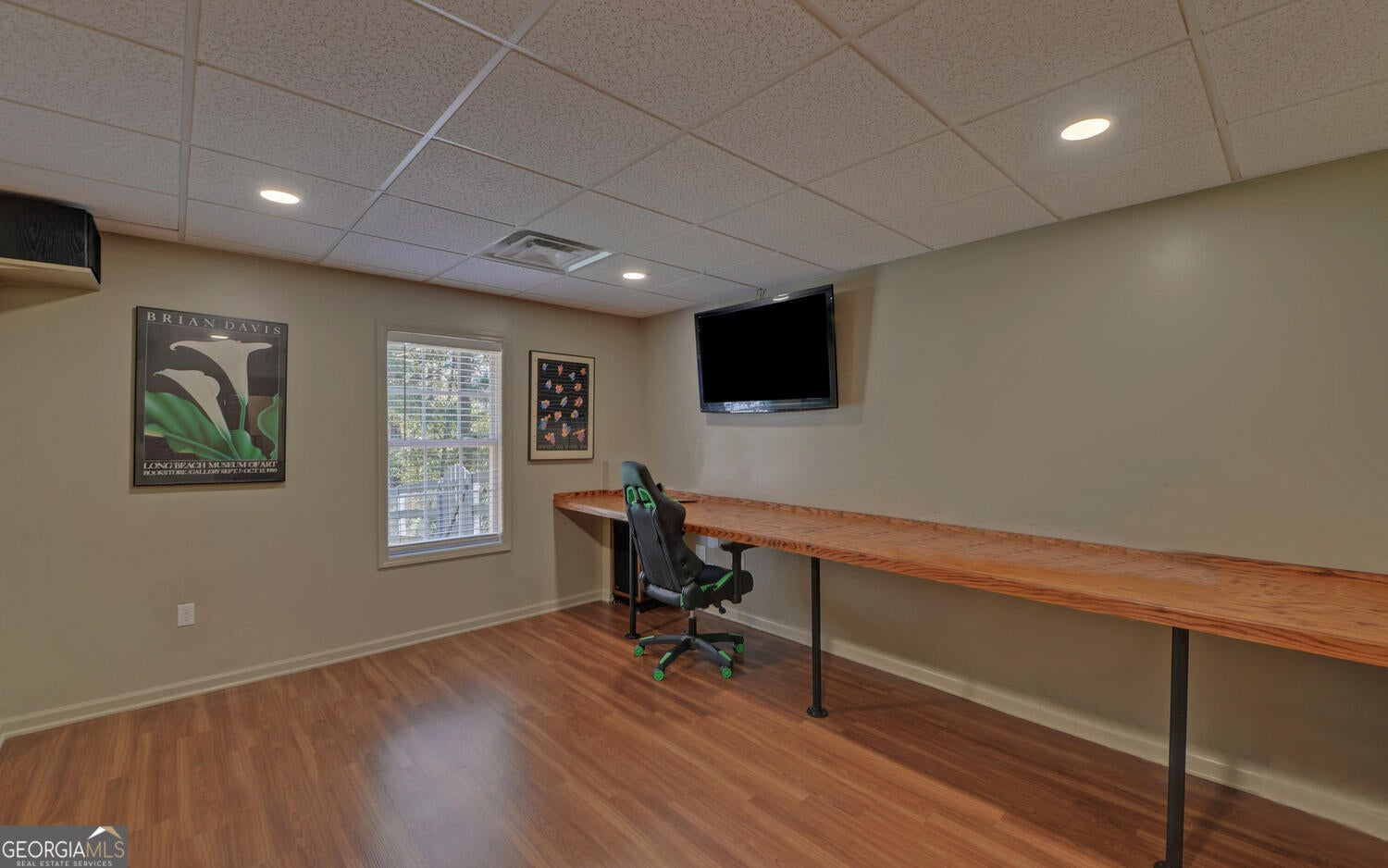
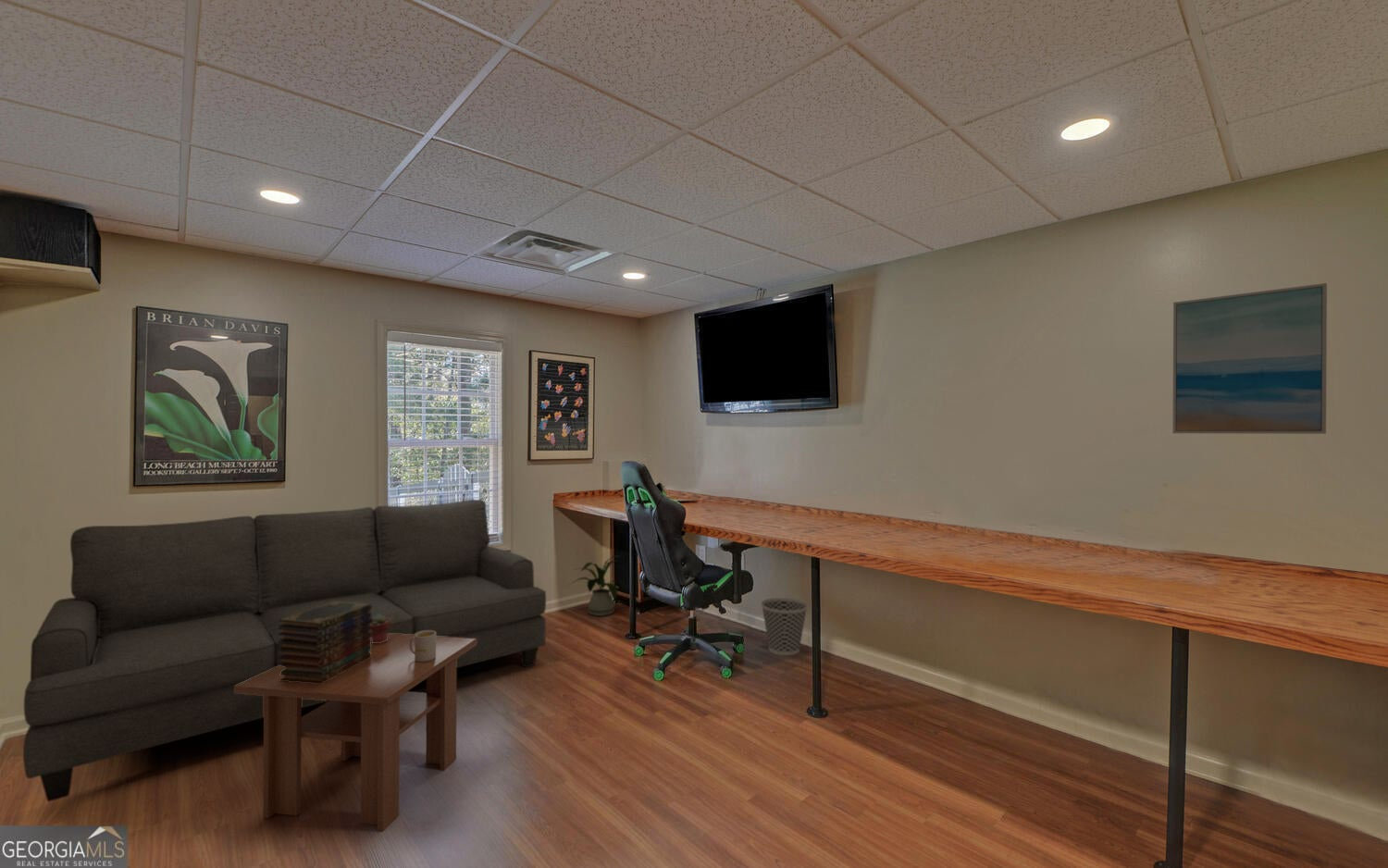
+ book stack [278,601,373,684]
+ potted succulent [370,614,390,643]
+ house plant [567,554,629,617]
+ wall art [1171,282,1328,435]
+ sofa [22,499,547,802]
+ coffee table [235,634,477,833]
+ wastebasket [760,597,809,656]
+ mug [409,631,436,662]
